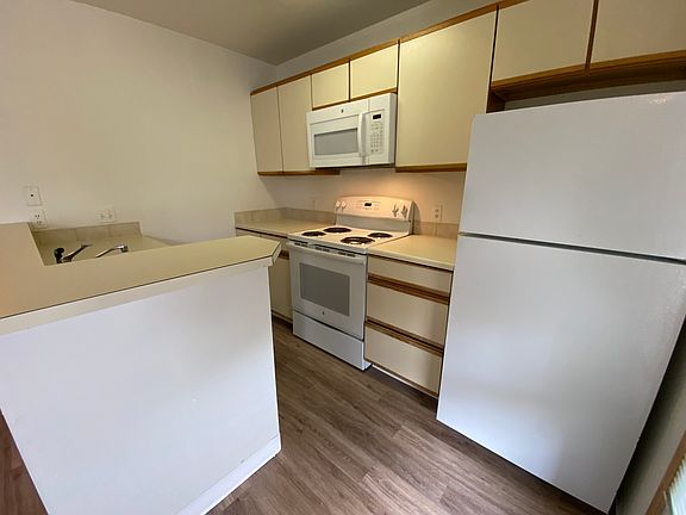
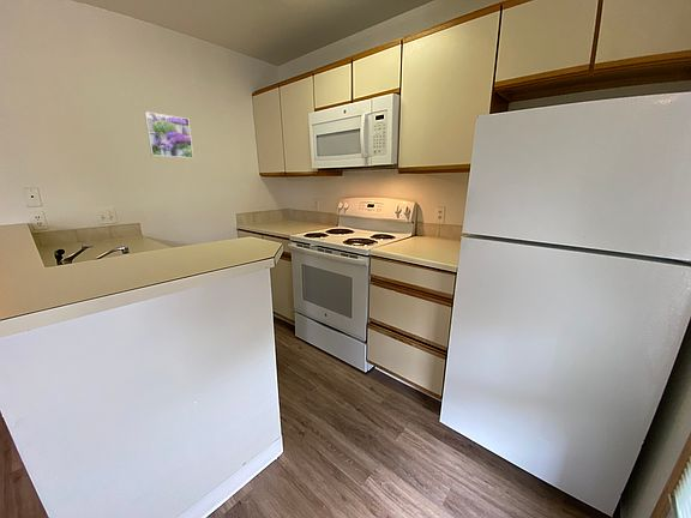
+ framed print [143,110,194,159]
